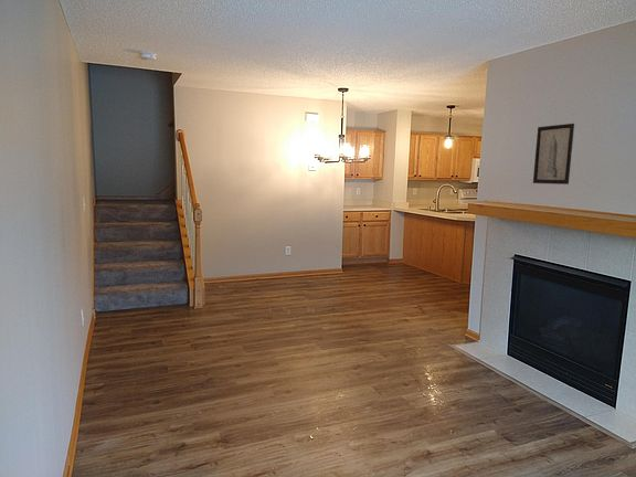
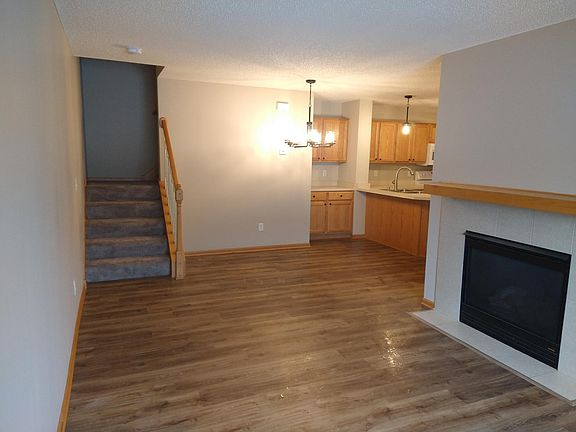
- wall art [532,123,575,186]
